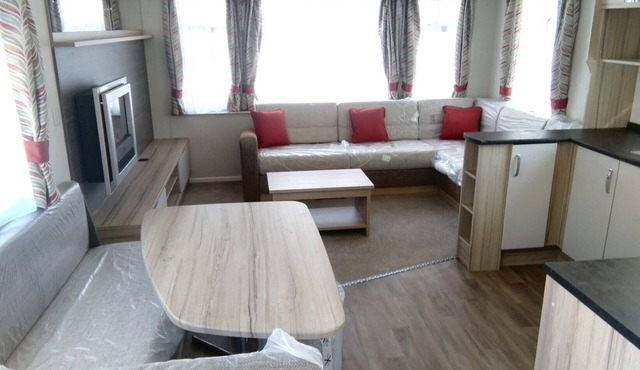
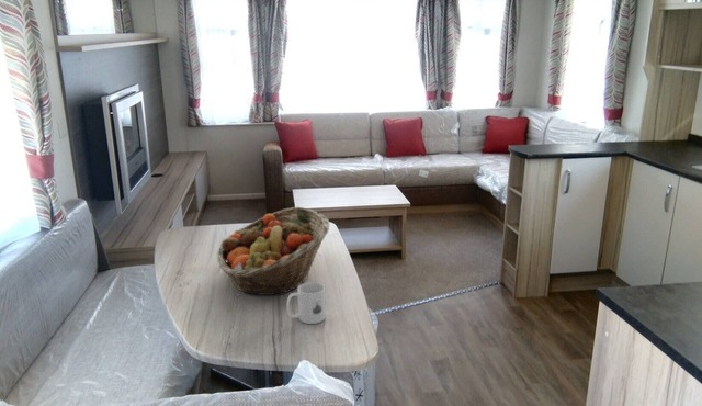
+ mug [286,281,327,325]
+ fruit basket [216,206,330,296]
